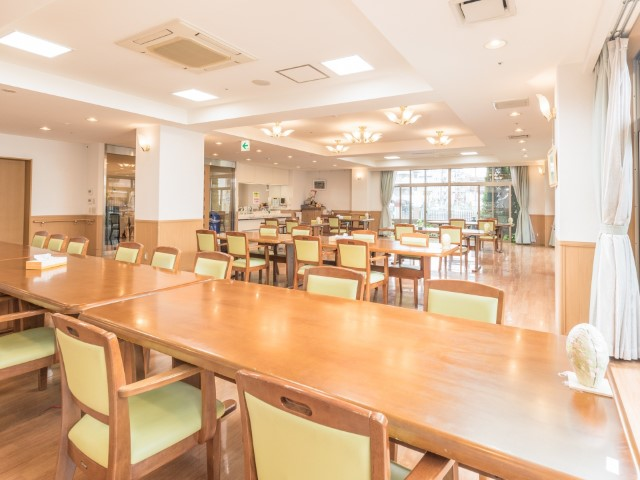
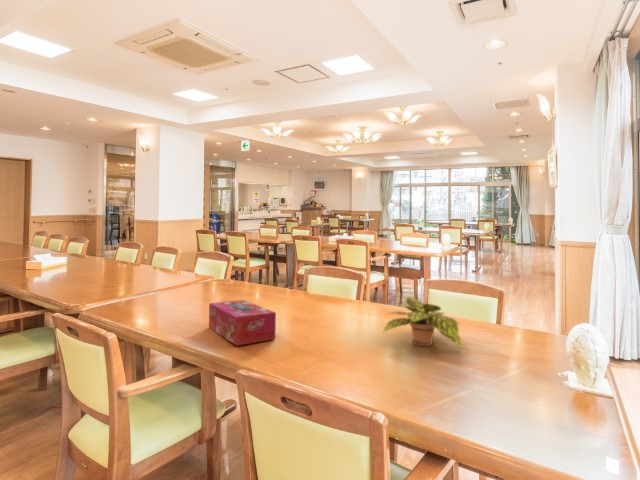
+ plant [382,295,464,349]
+ tissue box [208,299,277,347]
